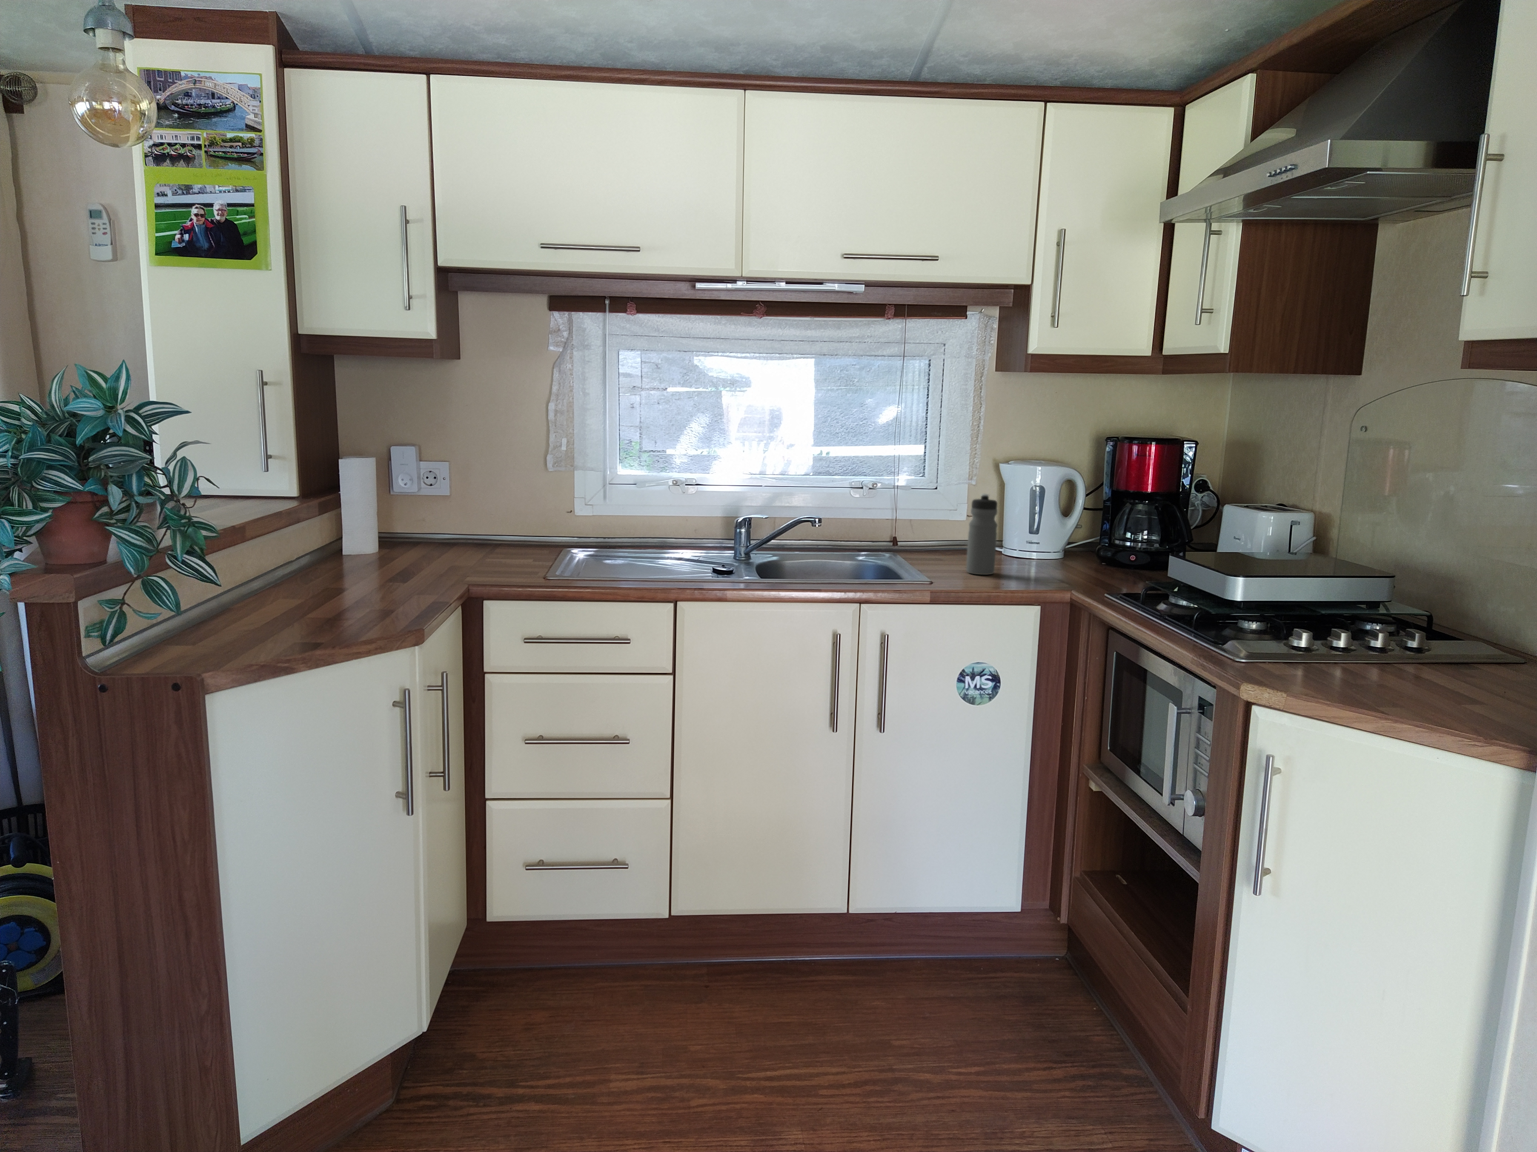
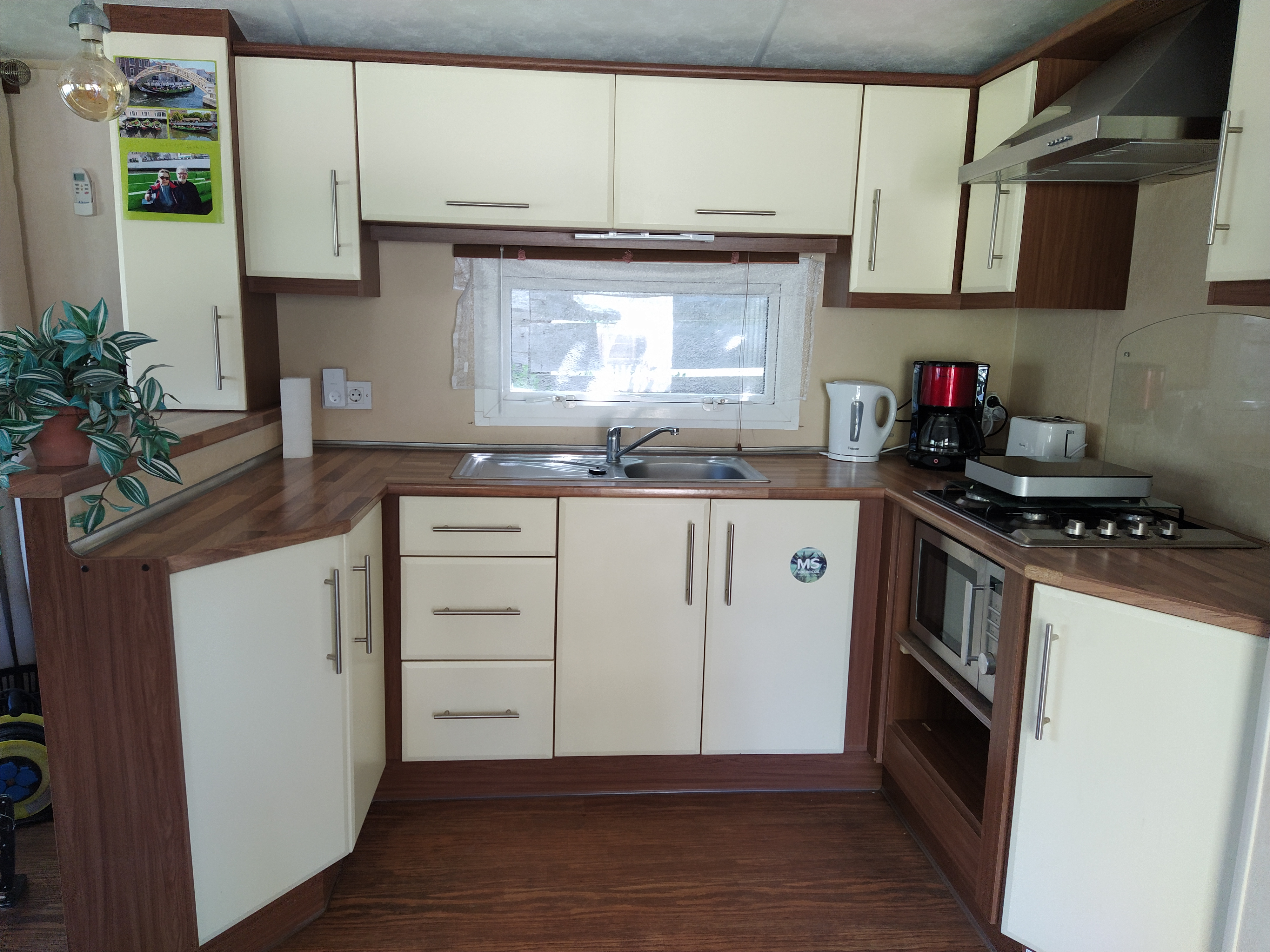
- water bottle [966,494,998,575]
